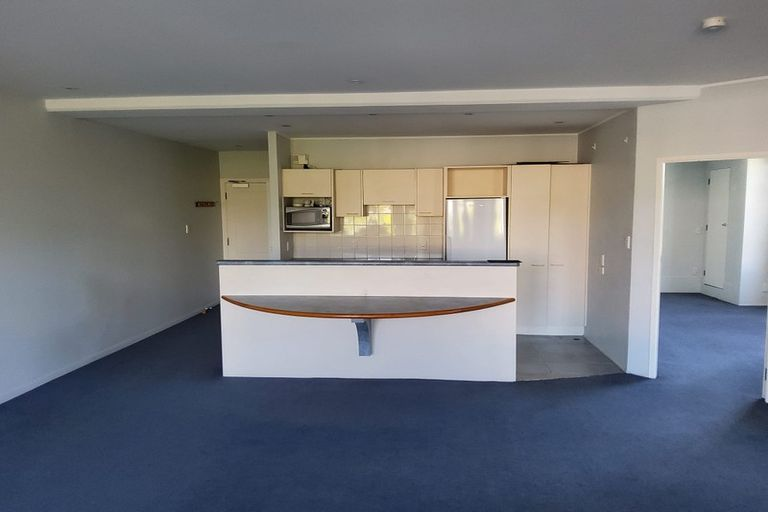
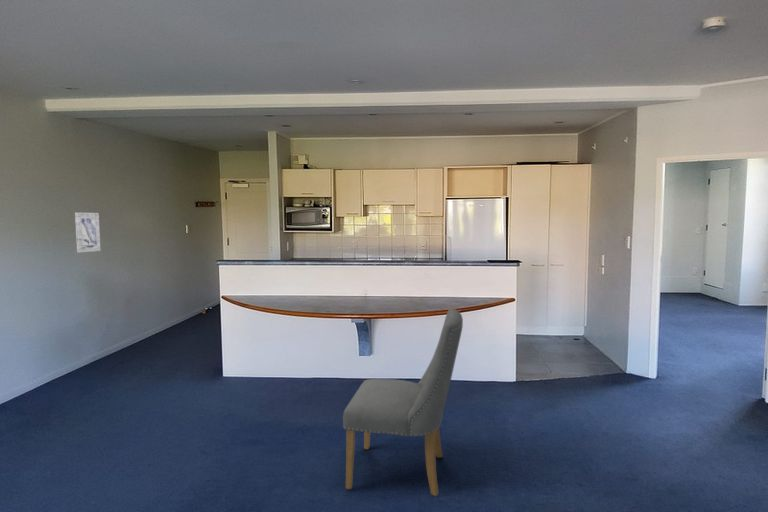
+ wall art [74,212,102,254]
+ chair [342,307,464,497]
